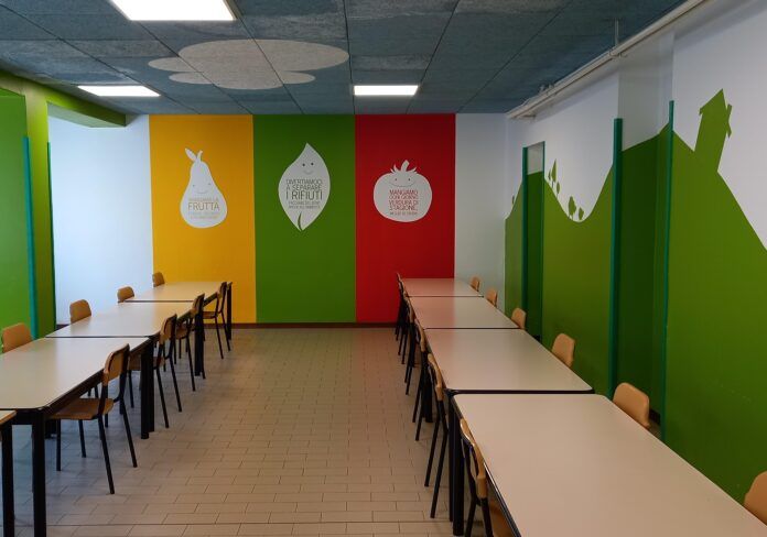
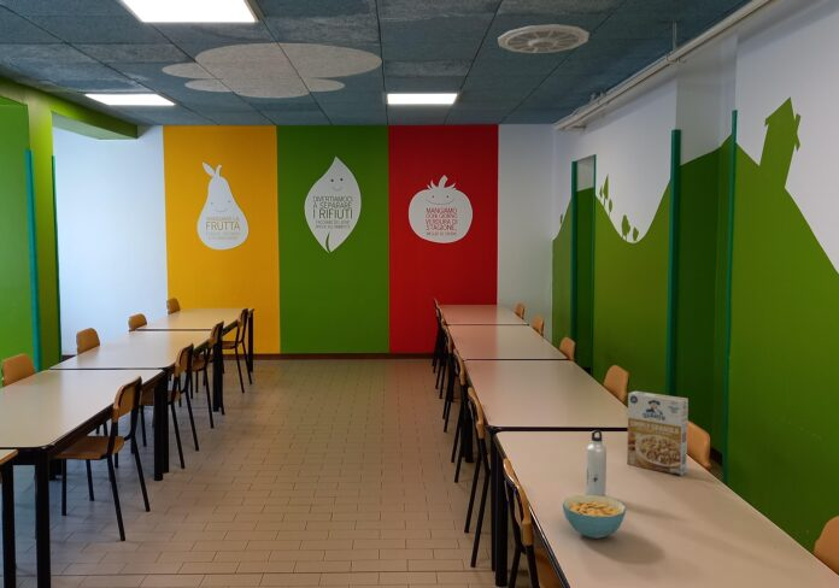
+ water bottle [586,429,608,496]
+ cereal box [626,390,690,477]
+ cereal bowl [562,494,627,540]
+ ceiling vent [497,23,591,54]
